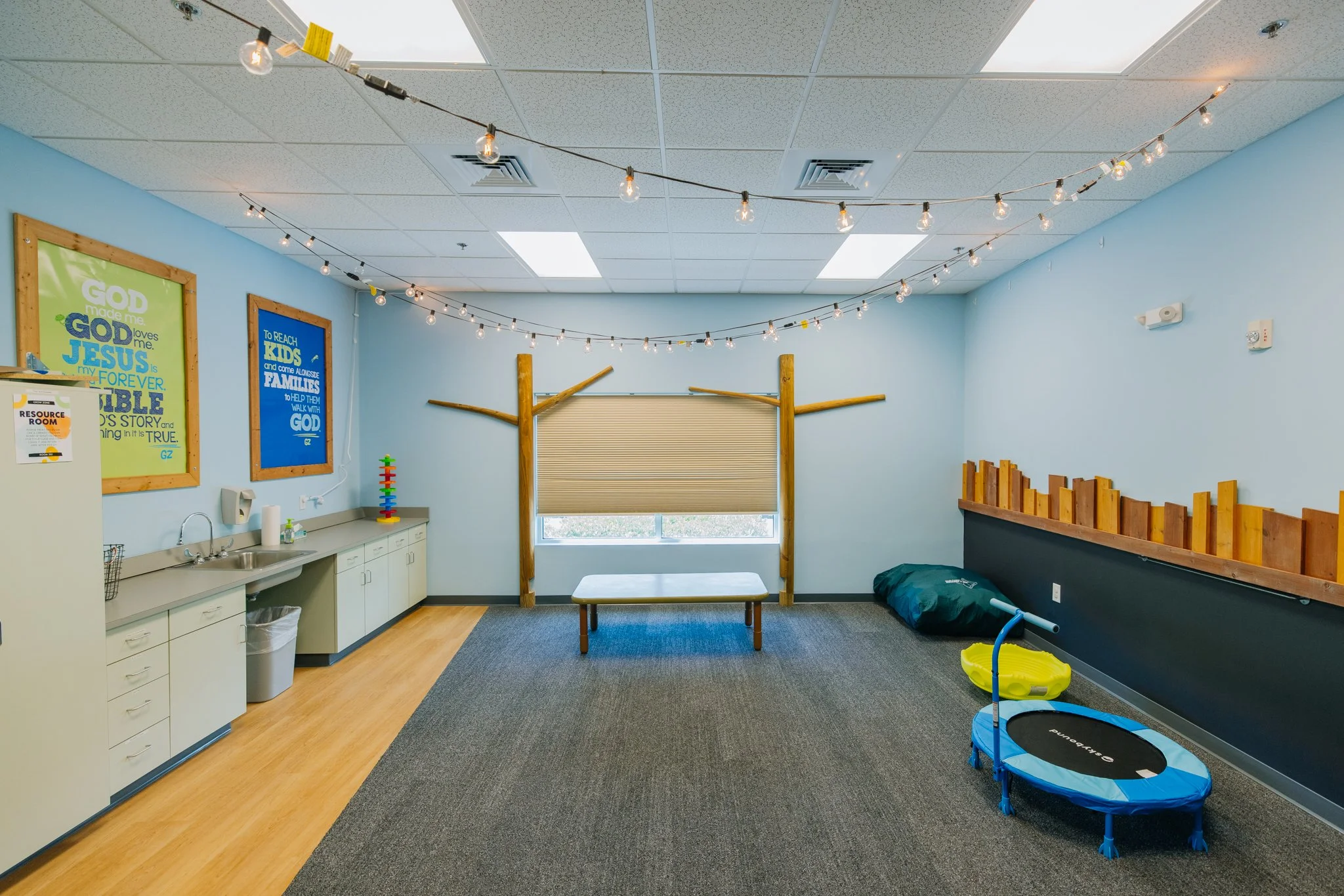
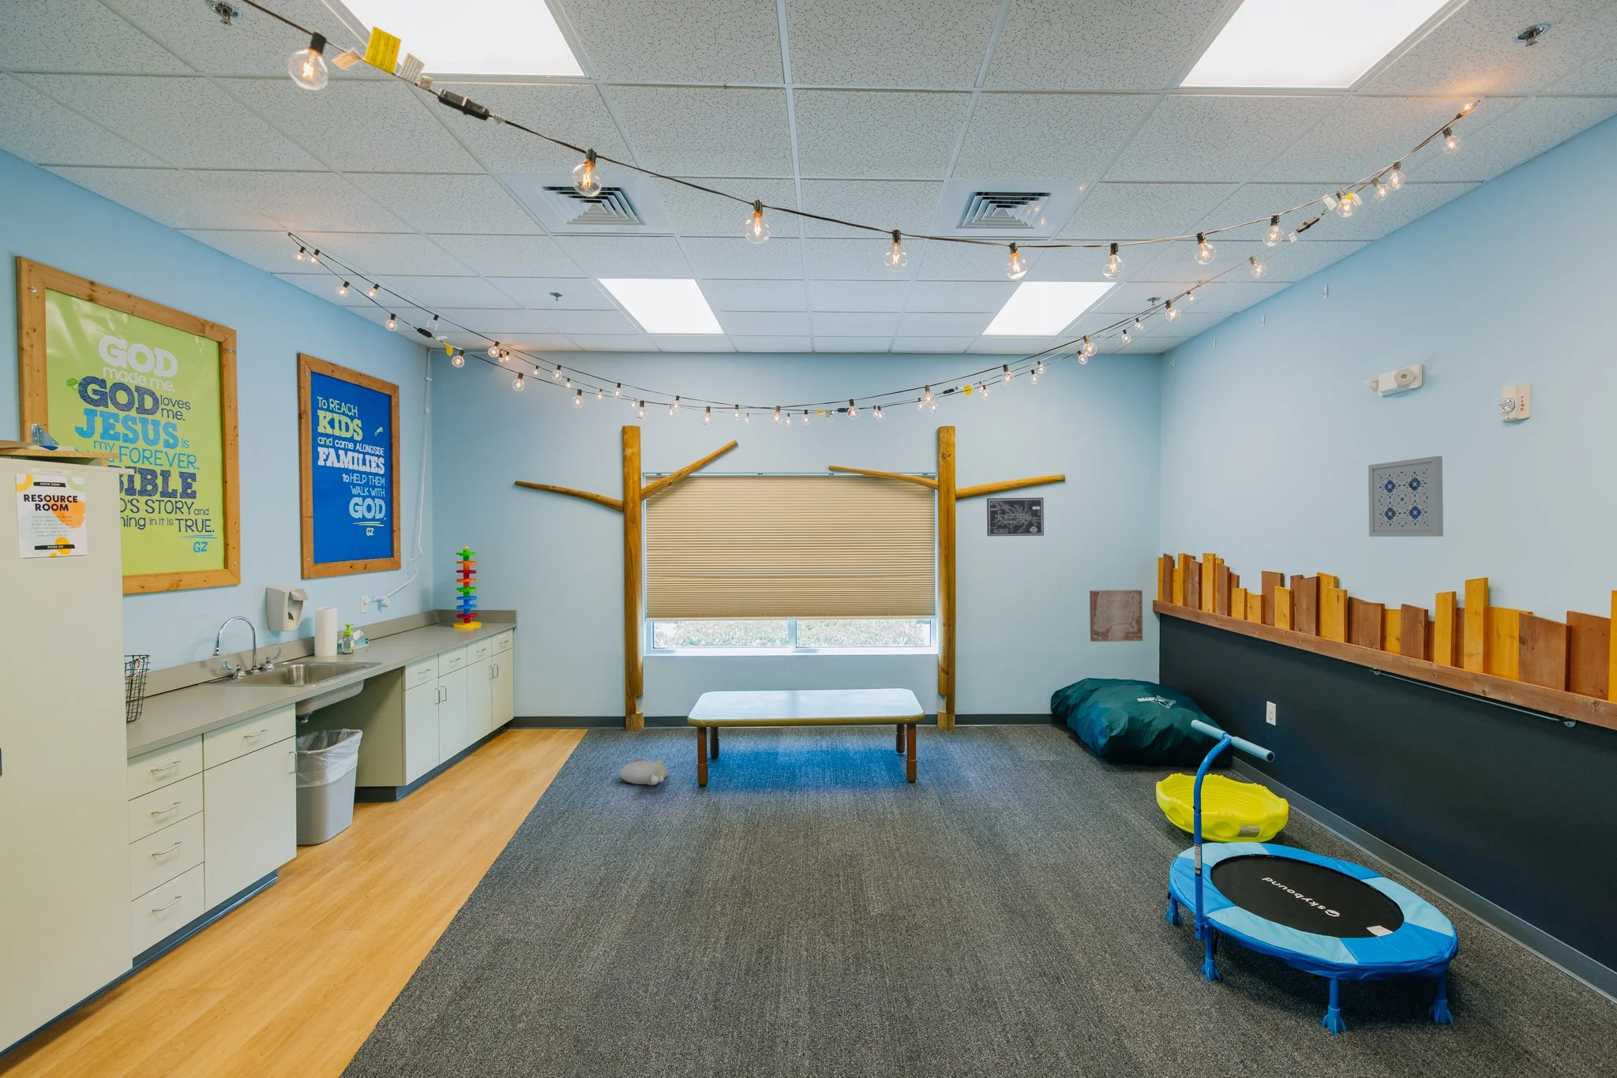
+ wall art [987,497,1044,537]
+ wall art [1089,590,1143,642]
+ wall art [1368,455,1444,538]
+ plush toy [618,758,670,786]
